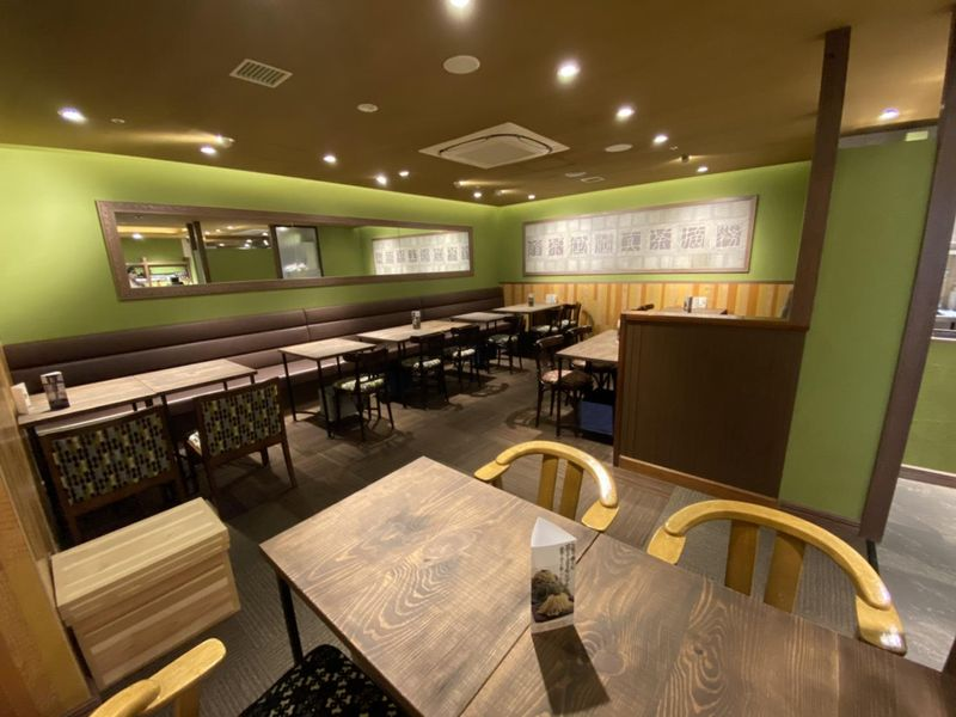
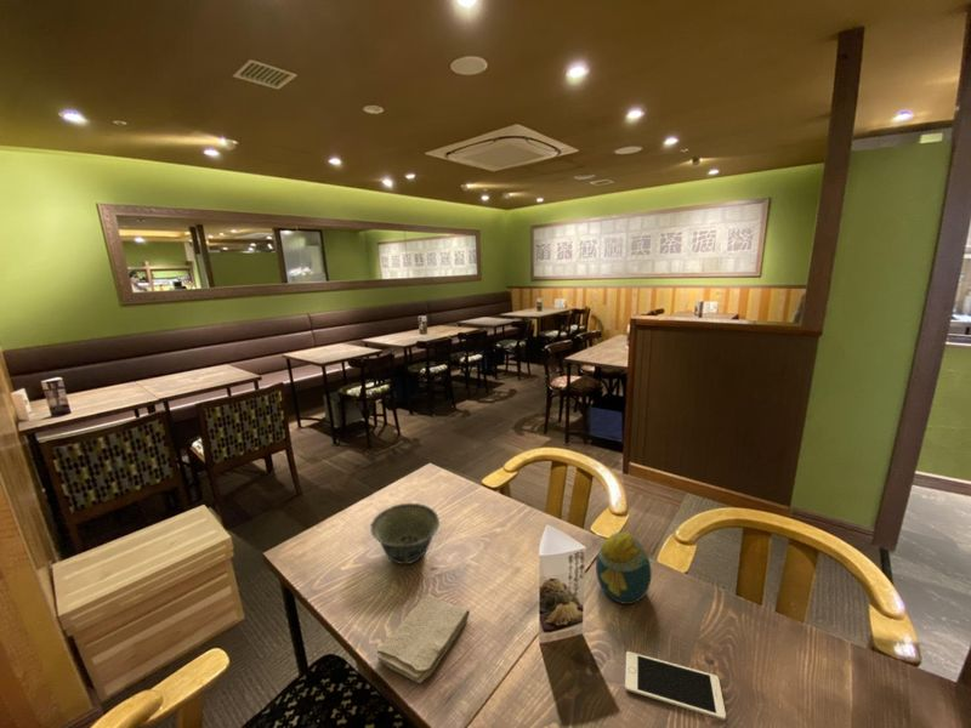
+ decorative egg [595,531,653,605]
+ cell phone [624,650,727,722]
+ bowl [369,502,441,565]
+ washcloth [376,593,471,684]
